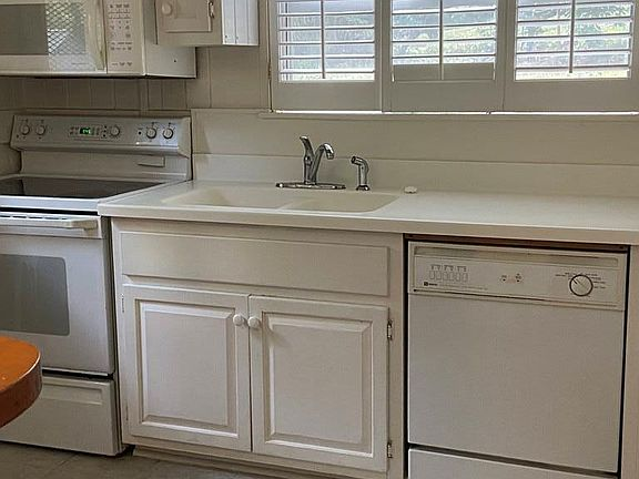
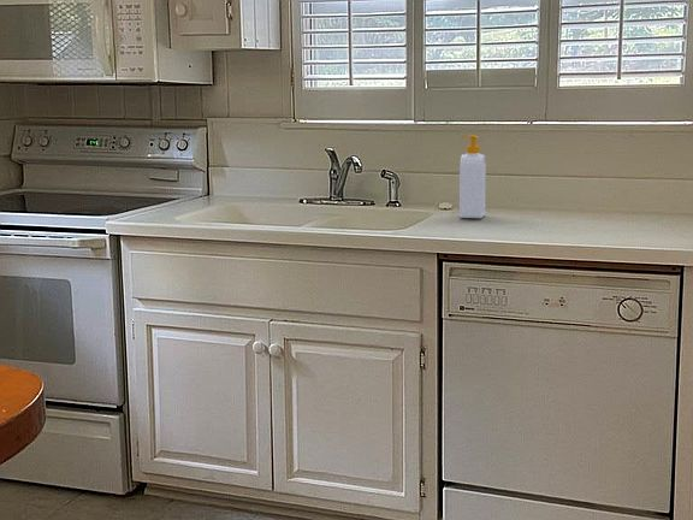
+ soap bottle [458,135,487,219]
